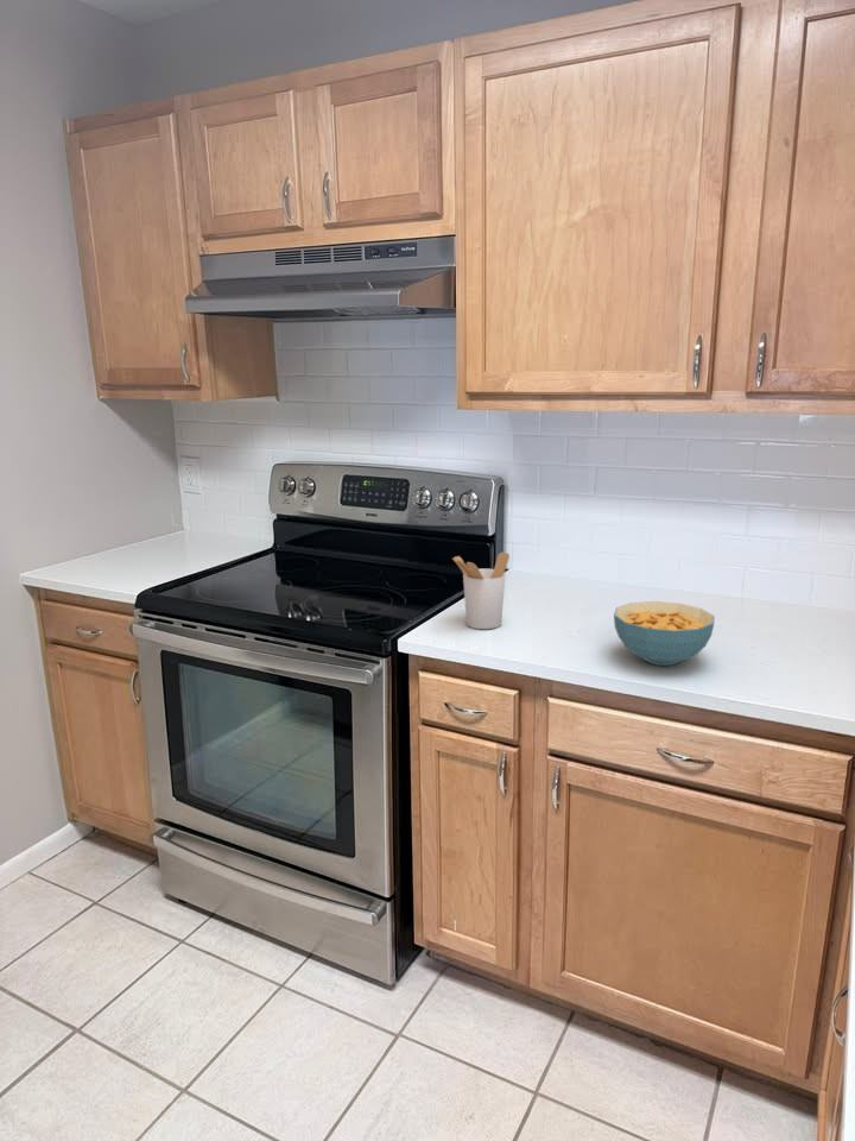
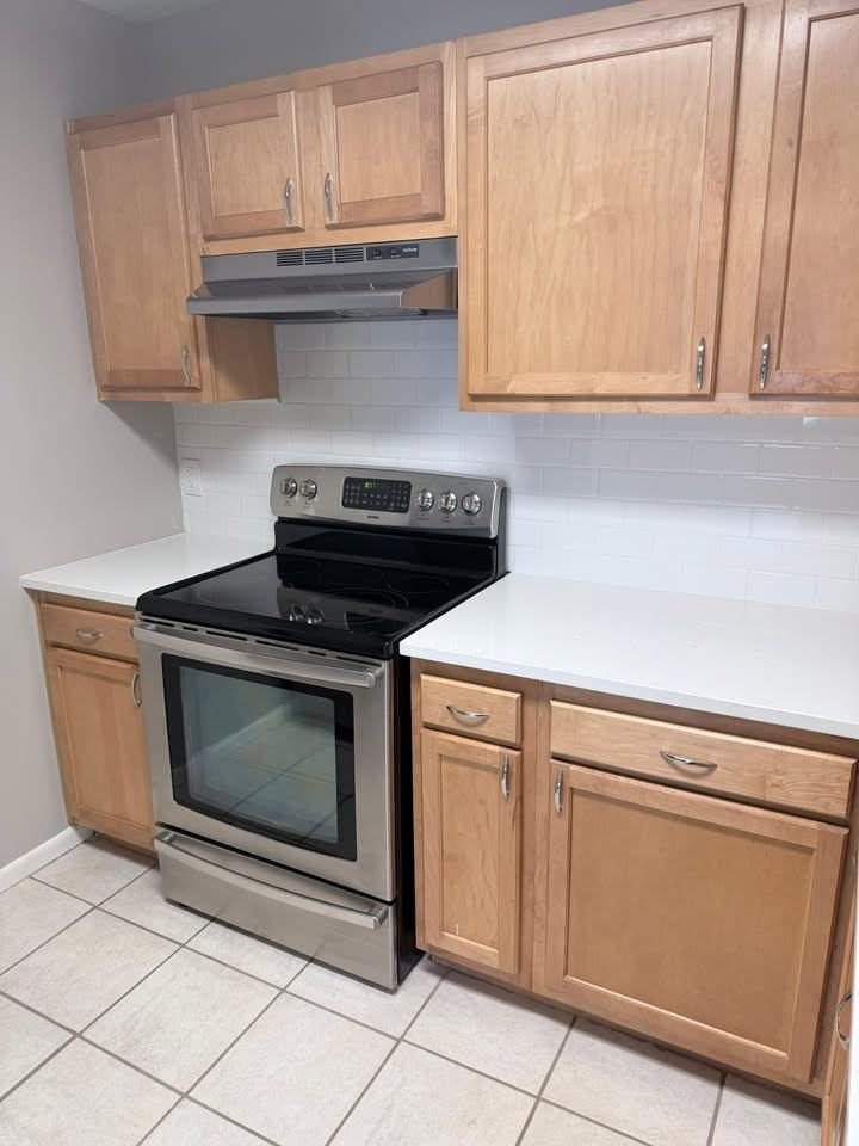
- utensil holder [451,551,511,630]
- cereal bowl [613,600,716,667]
